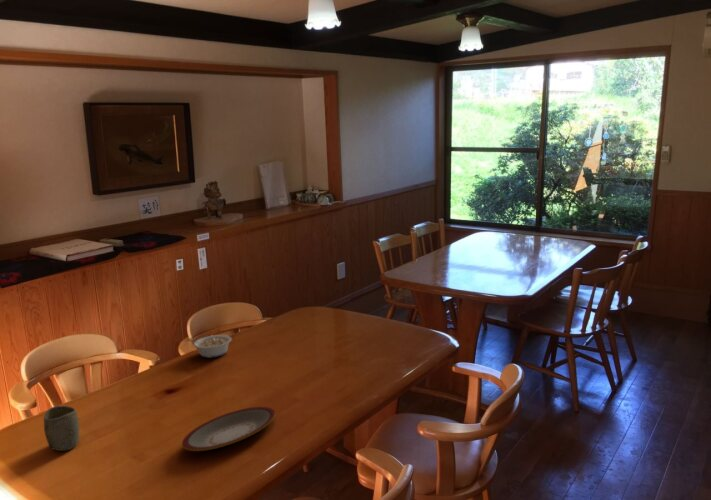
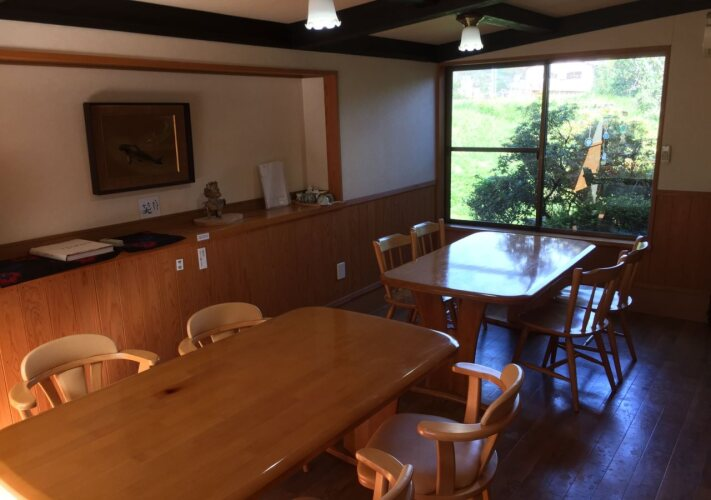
- plate [181,406,276,452]
- cup [43,405,80,452]
- legume [185,334,233,359]
